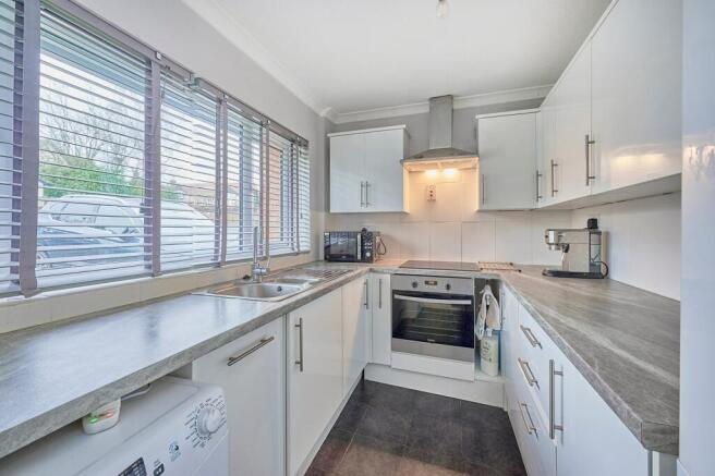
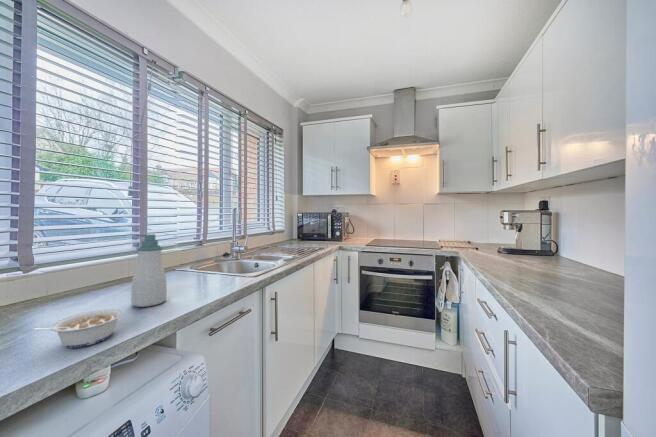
+ legume [31,308,124,349]
+ soap bottle [130,233,168,308]
